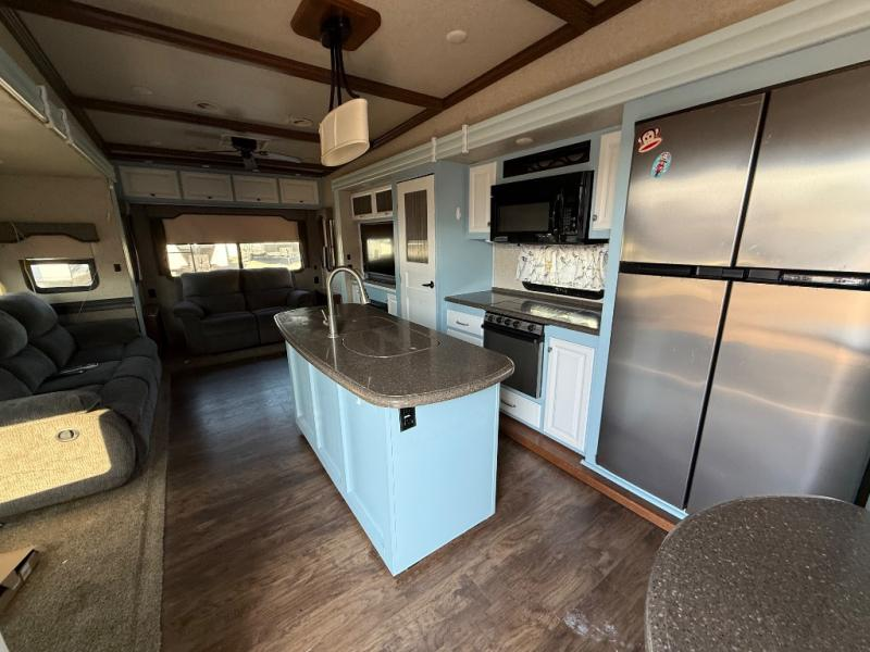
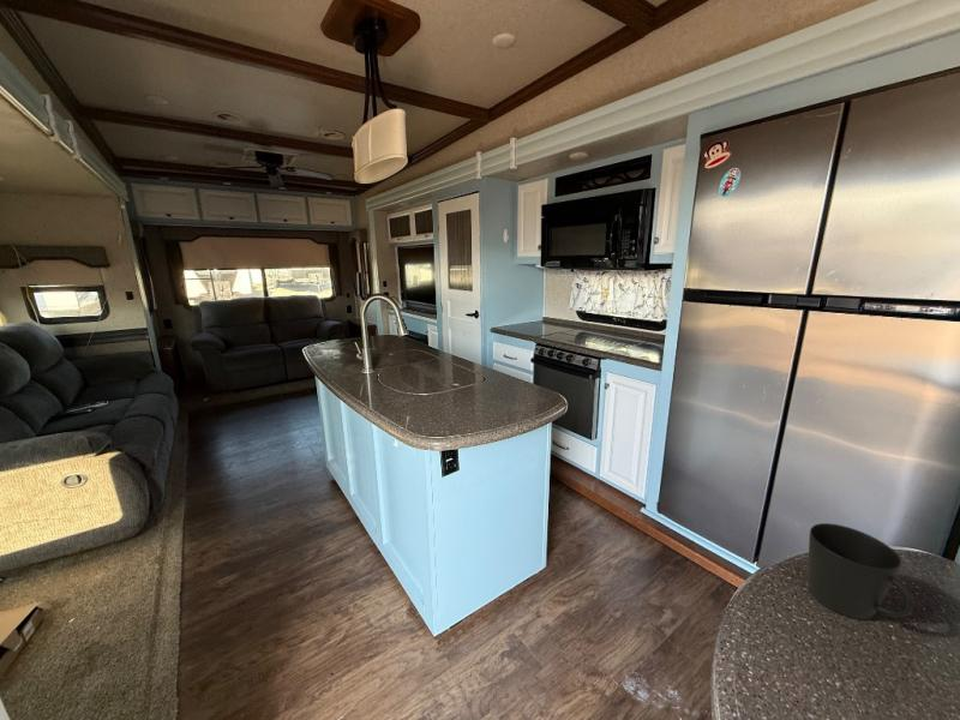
+ cup [806,522,914,620]
